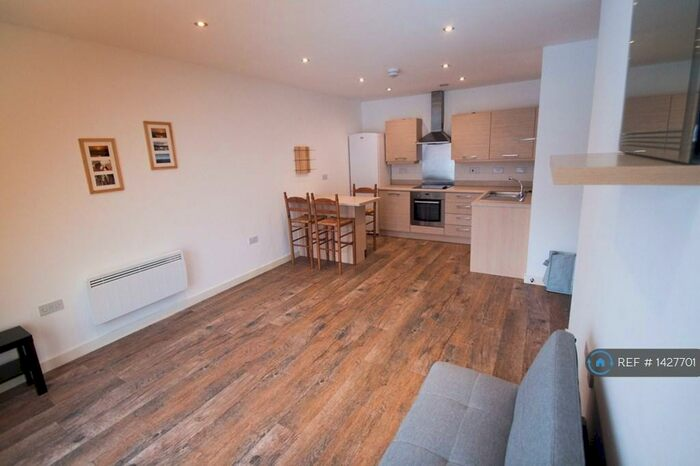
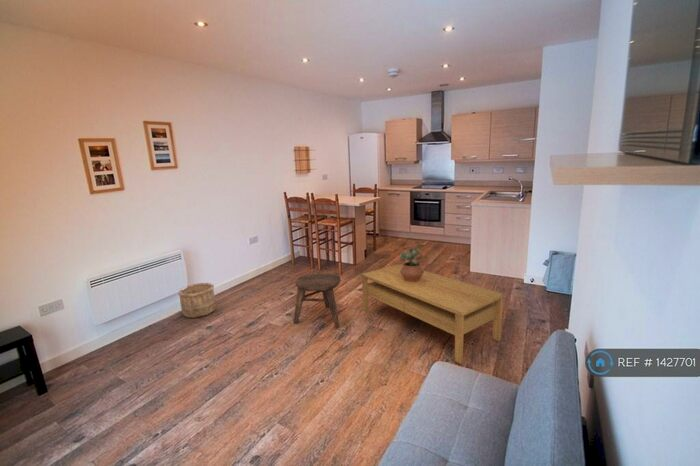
+ stool [293,271,342,328]
+ coffee table [361,263,504,365]
+ potted plant [398,247,428,282]
+ wooden bucket [177,282,216,319]
